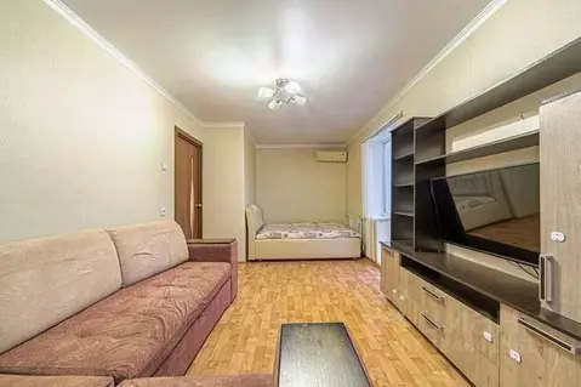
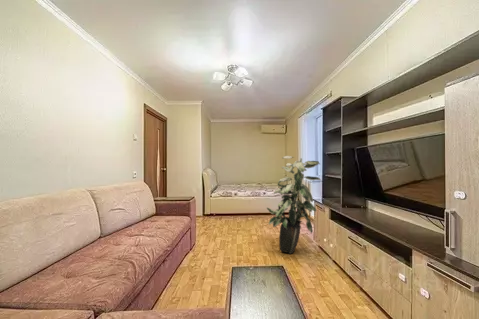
+ indoor plant [266,155,322,255]
